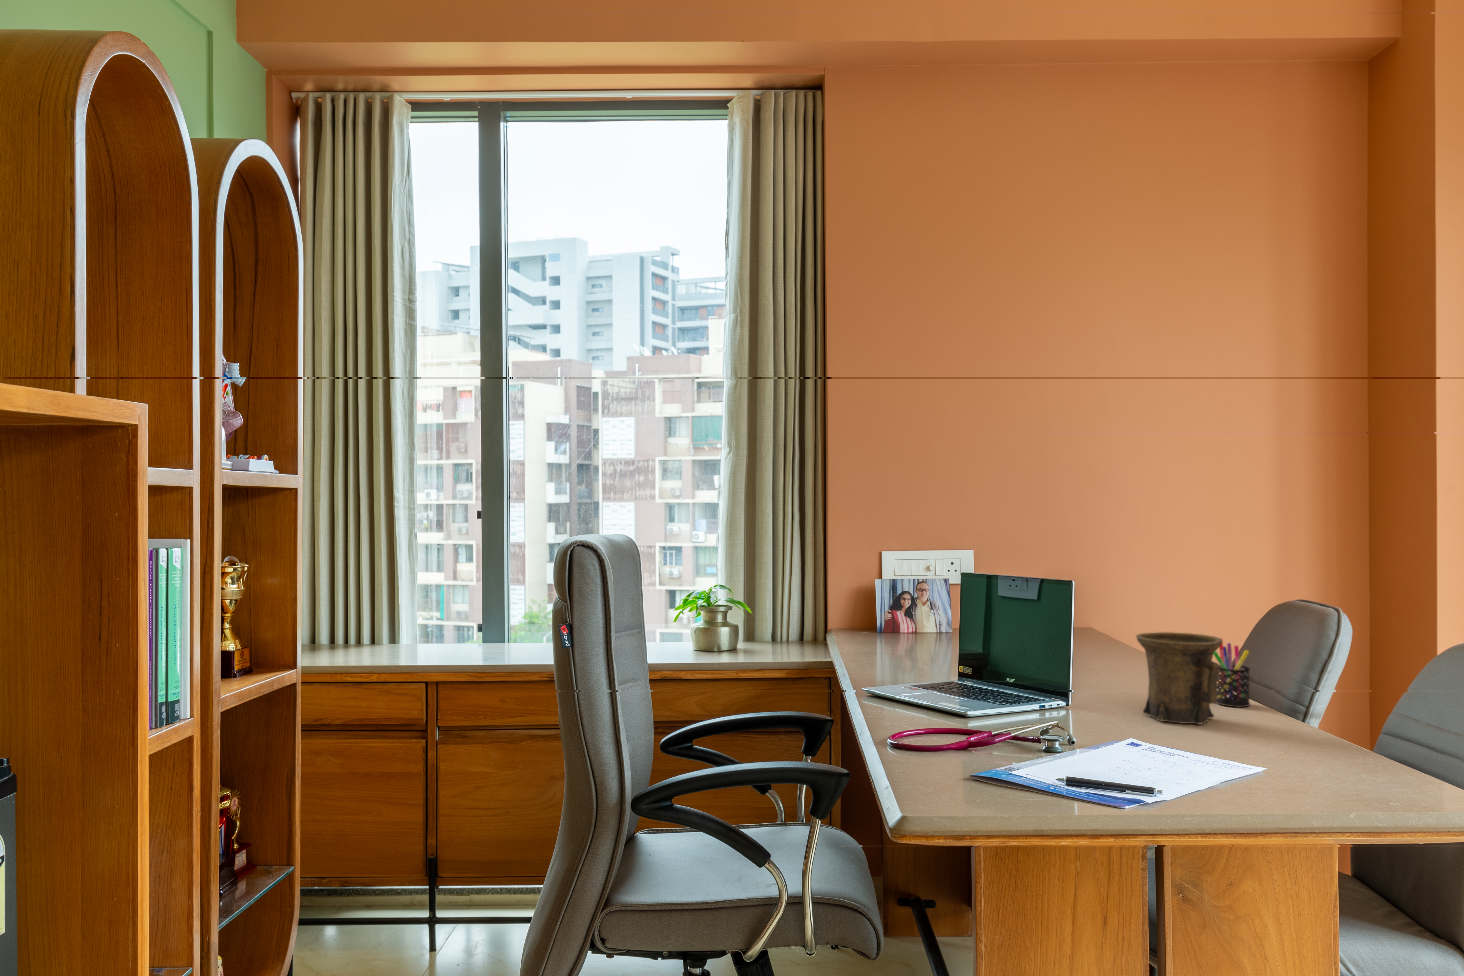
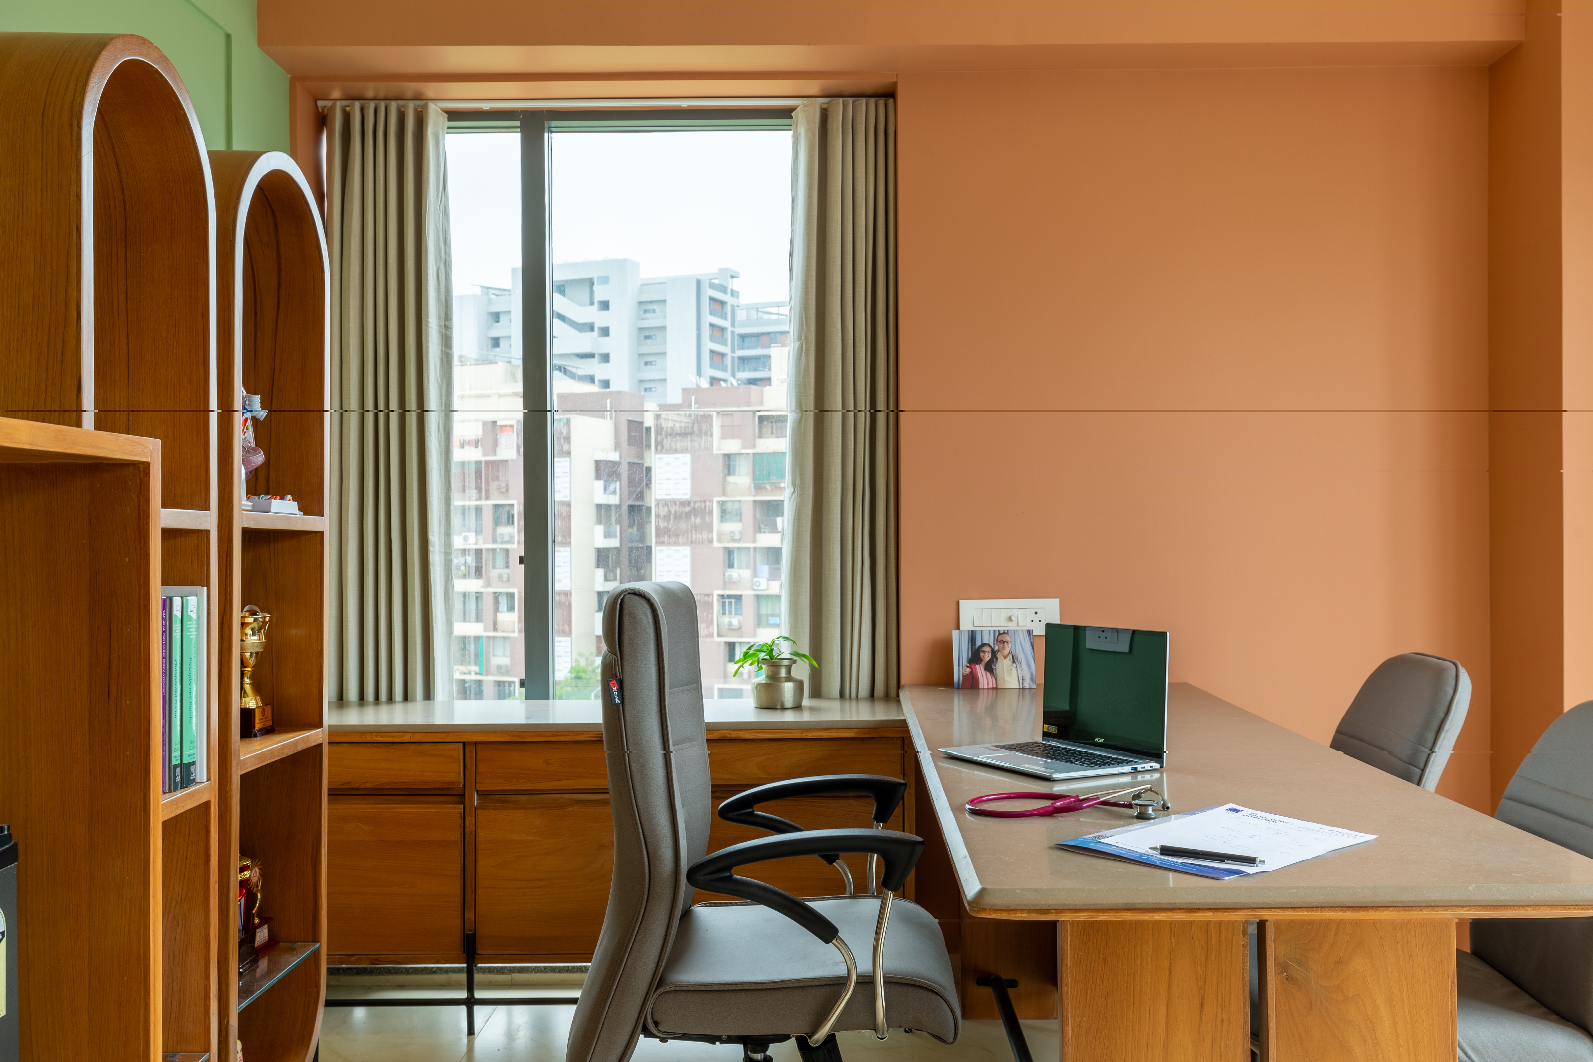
- pen holder [1213,638,1250,707]
- mug [1136,632,1222,724]
